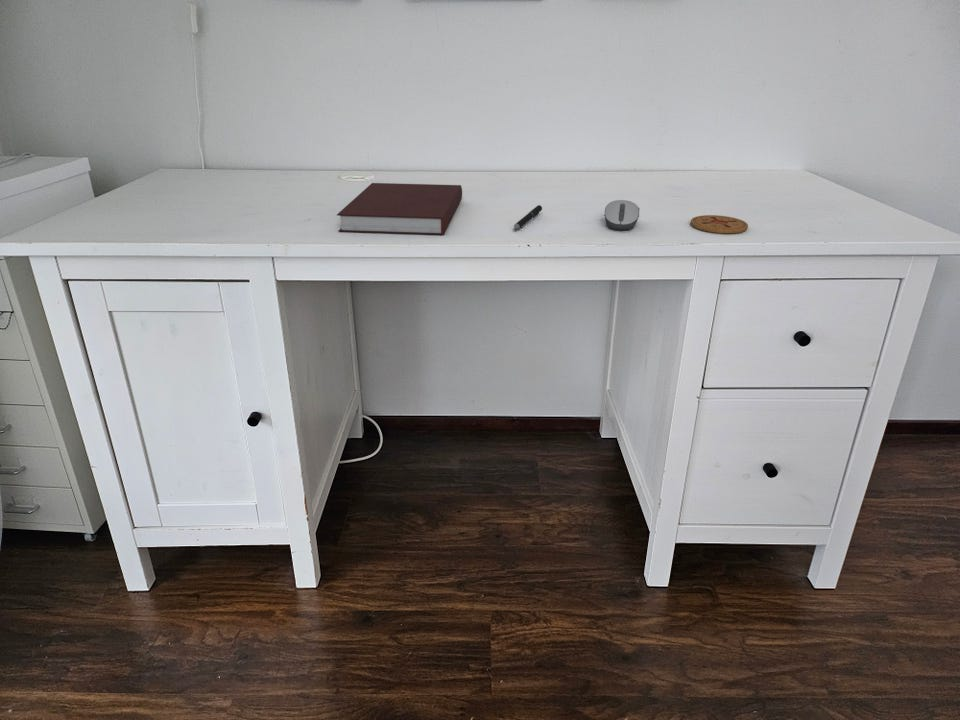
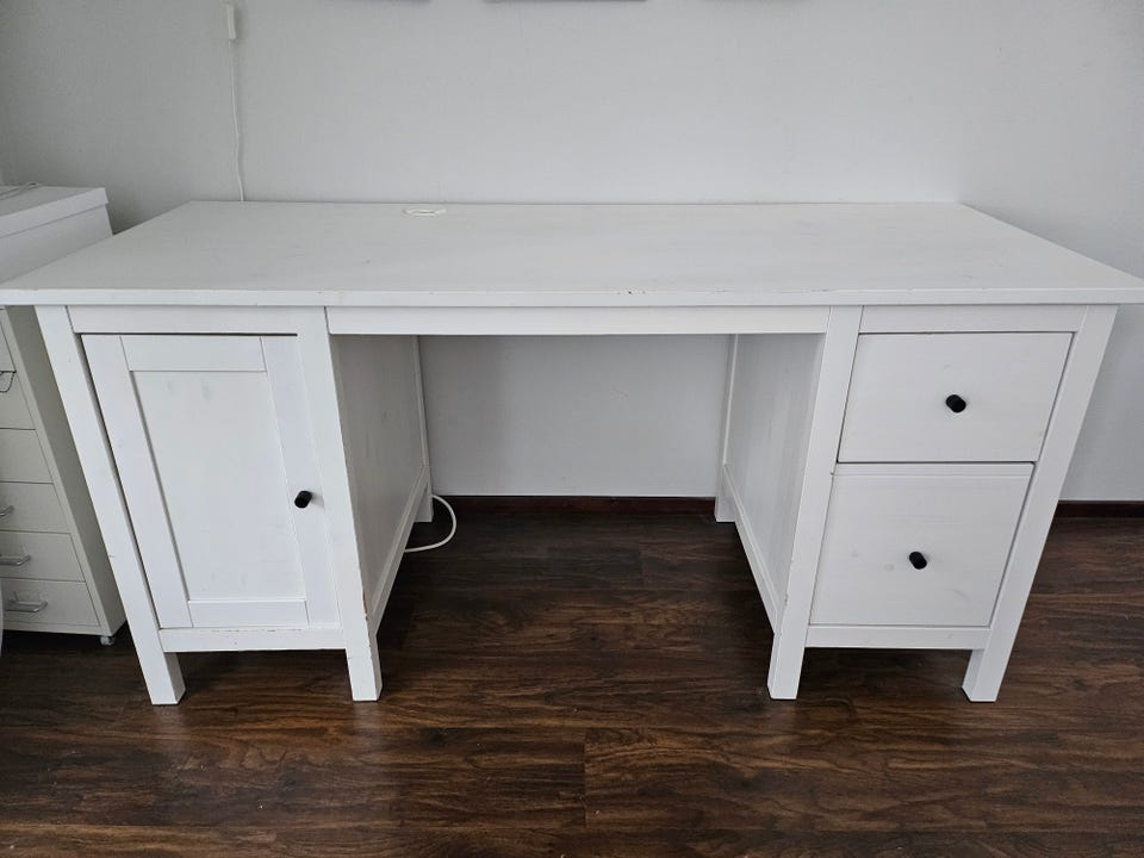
- notebook [336,182,463,236]
- pen [513,204,543,231]
- computer mouse [604,199,640,231]
- coaster [690,214,749,234]
